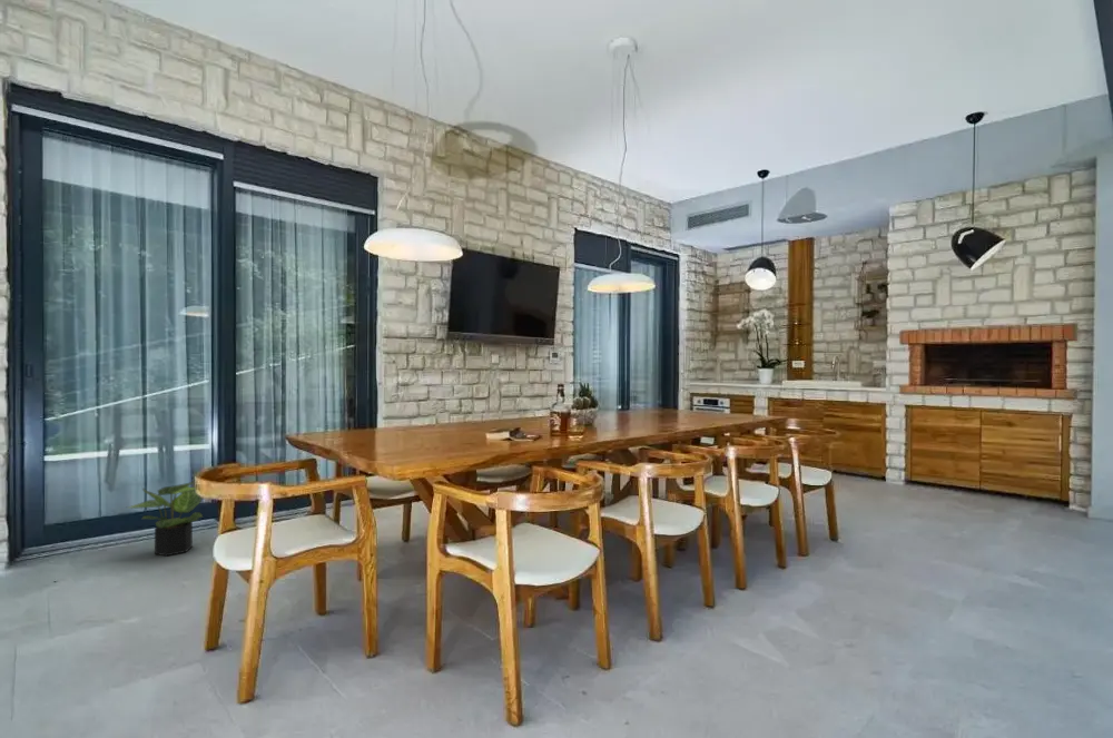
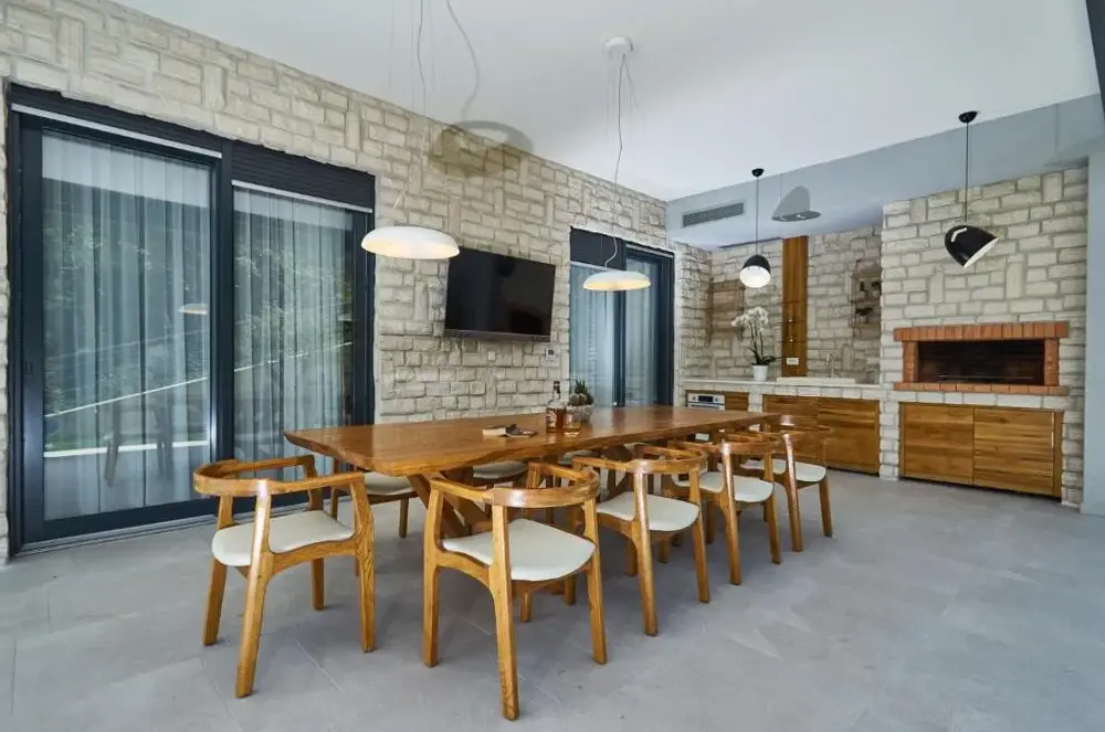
- potted plant [126,481,204,557]
